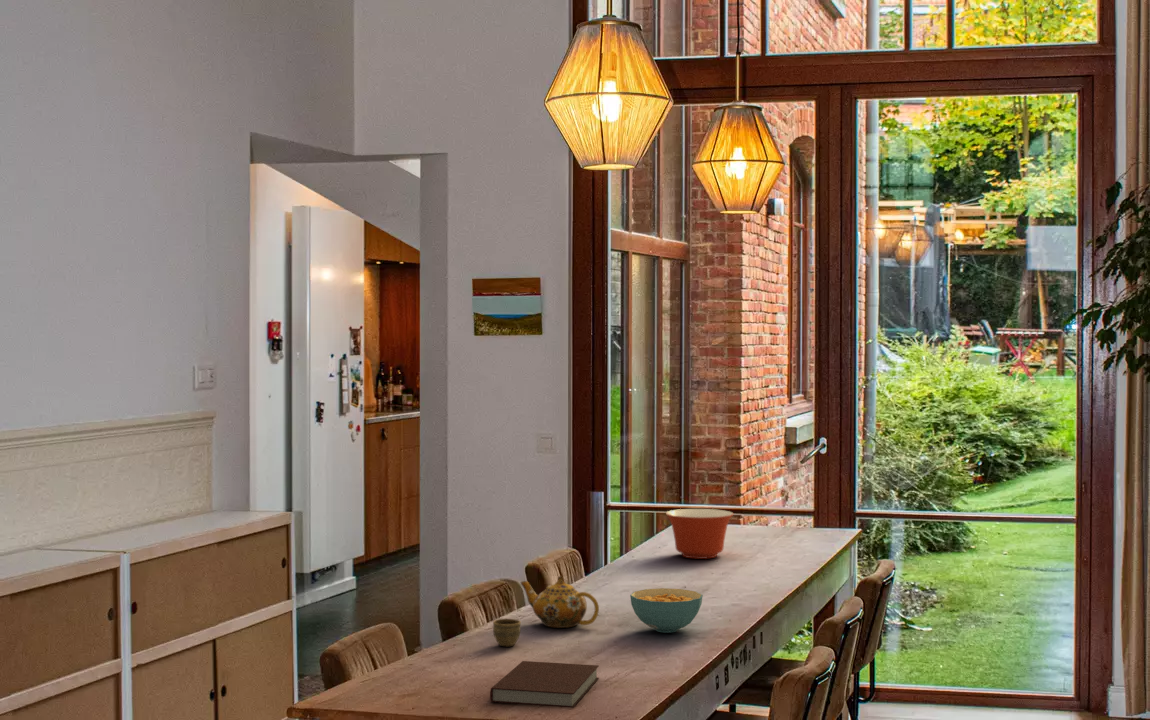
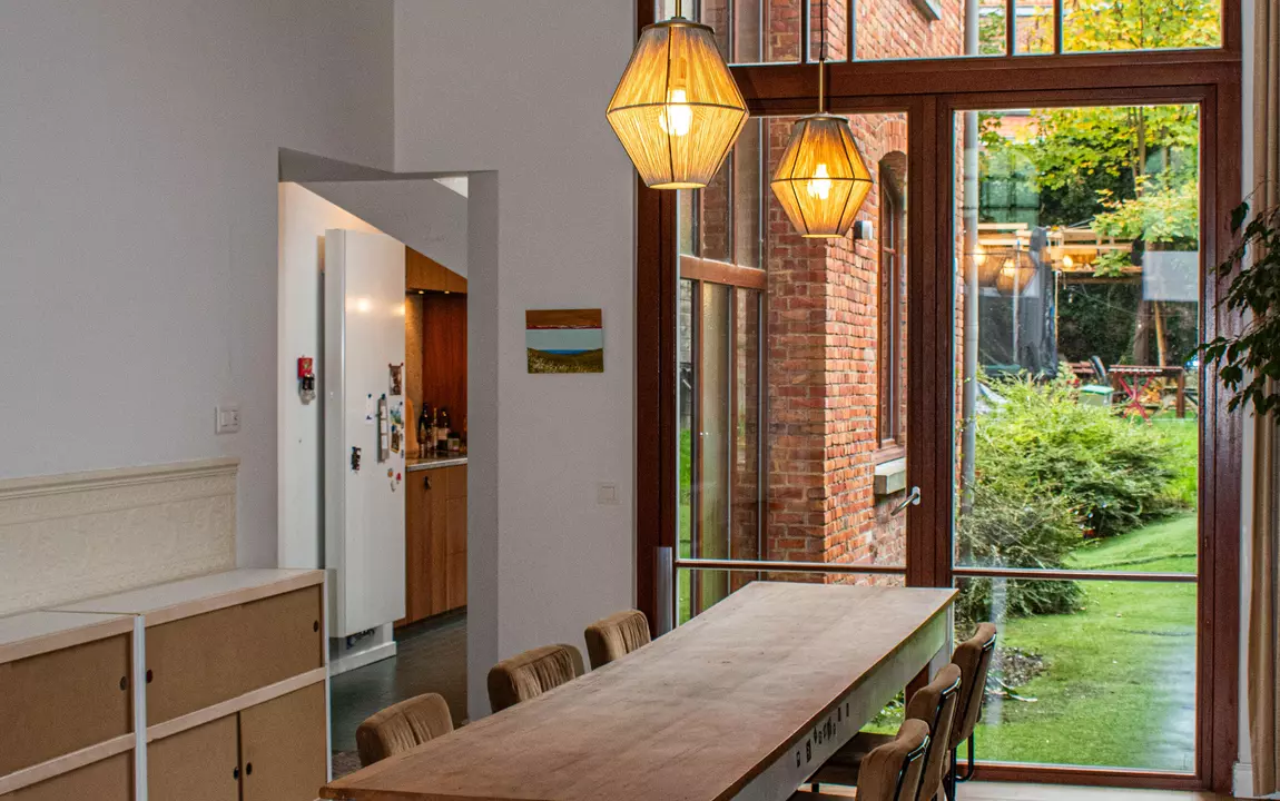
- cereal bowl [629,587,703,634]
- teapot [520,575,600,629]
- cup [492,618,522,647]
- mixing bowl [665,508,735,560]
- notebook [489,660,600,709]
